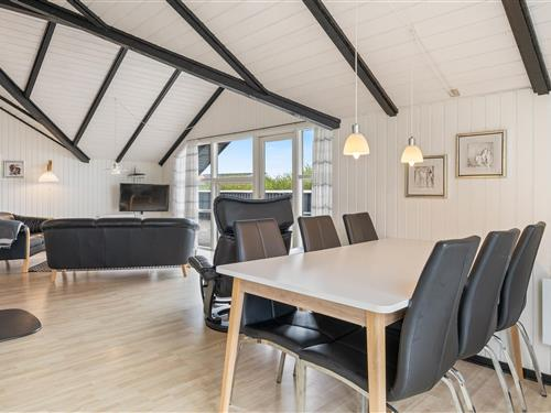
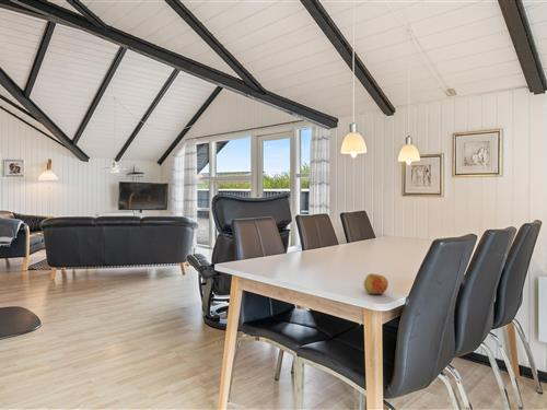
+ apple [362,272,389,295]
